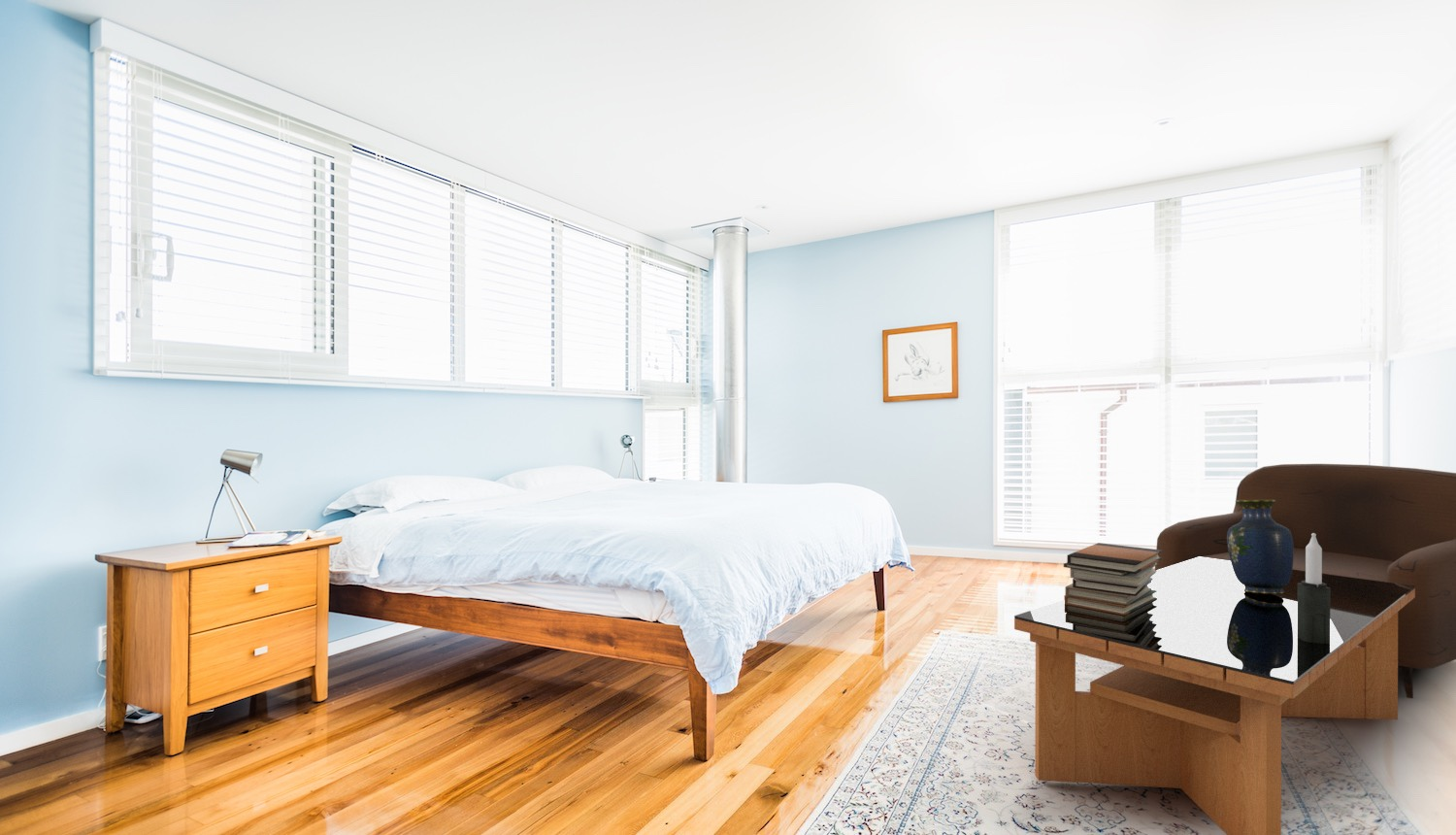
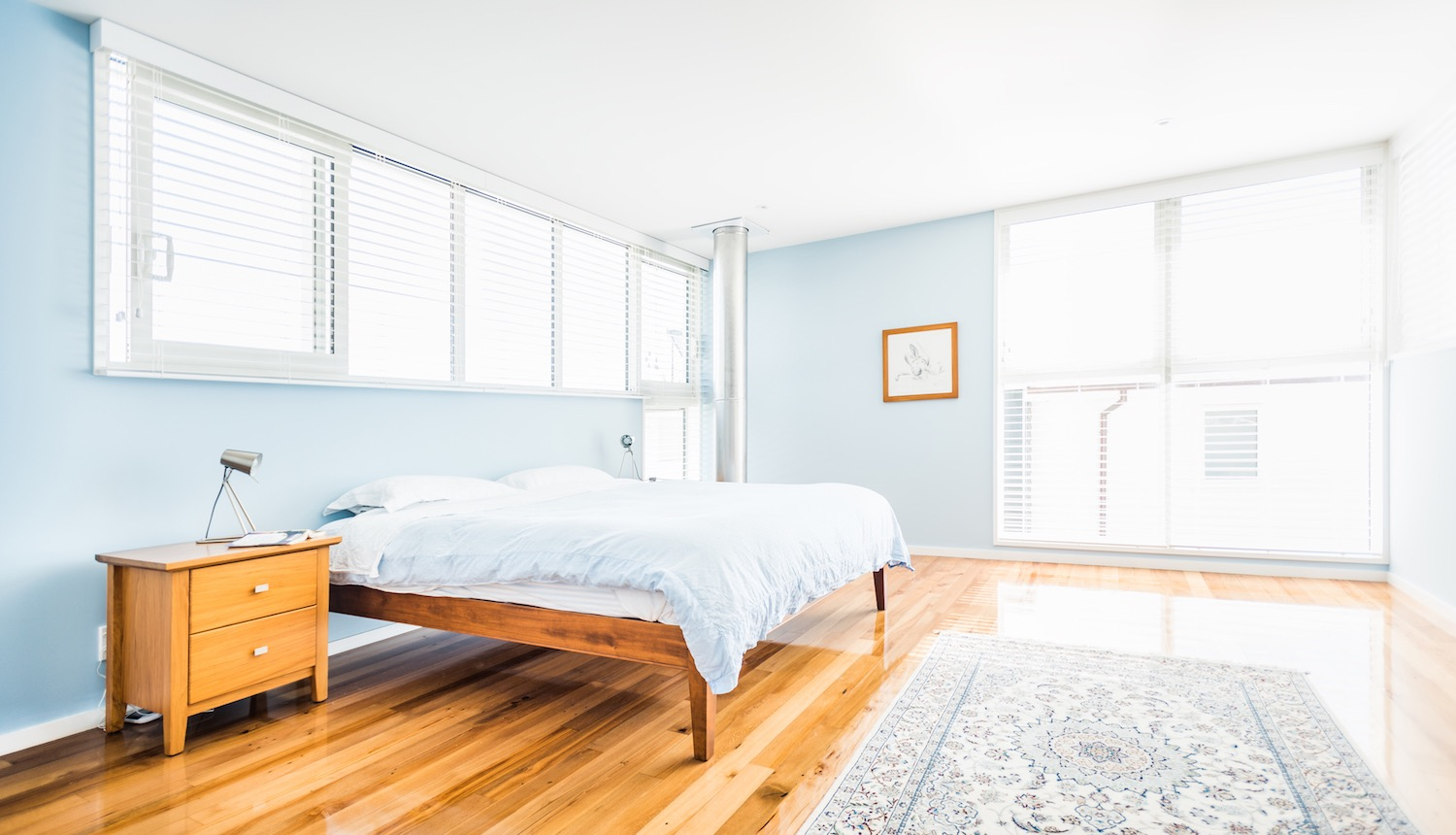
- vase [1227,499,1294,594]
- candle [1298,533,1330,644]
- book stack [1063,542,1162,616]
- coffee table [1013,557,1415,835]
- armchair [1154,463,1456,699]
